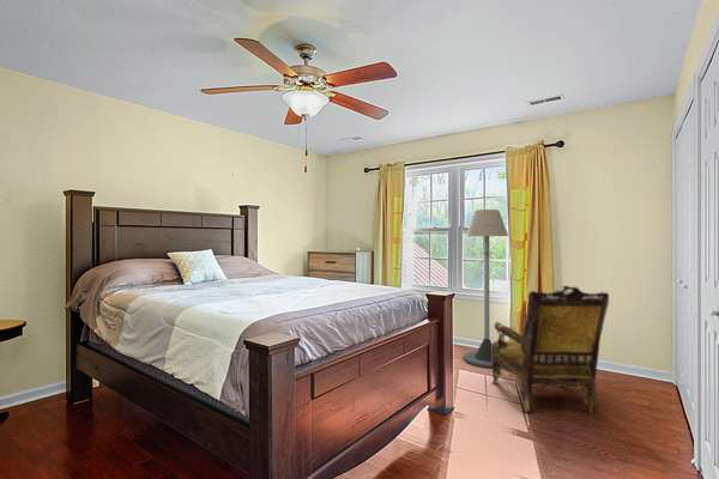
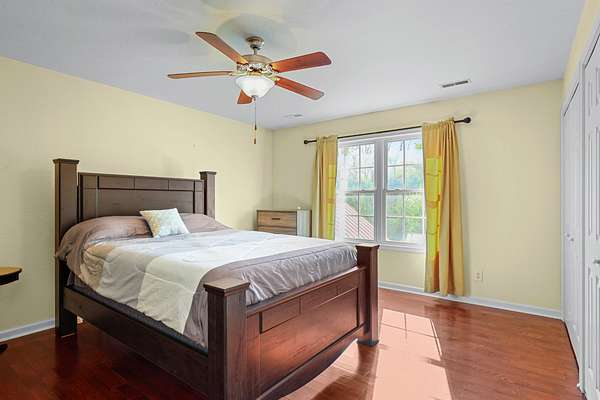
- floor lamp [461,208,509,369]
- armchair [491,285,610,416]
